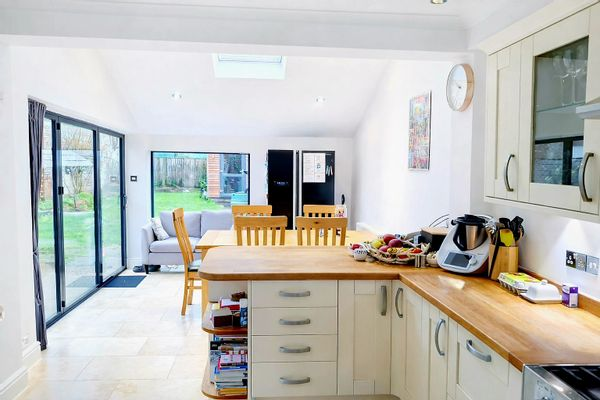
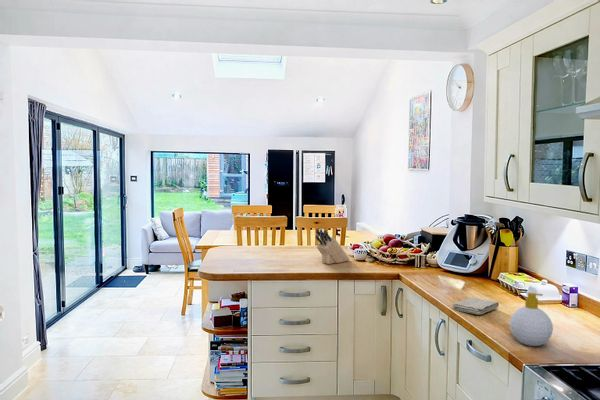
+ washcloth [452,297,500,316]
+ knife block [315,228,351,265]
+ soap bottle [509,292,554,347]
